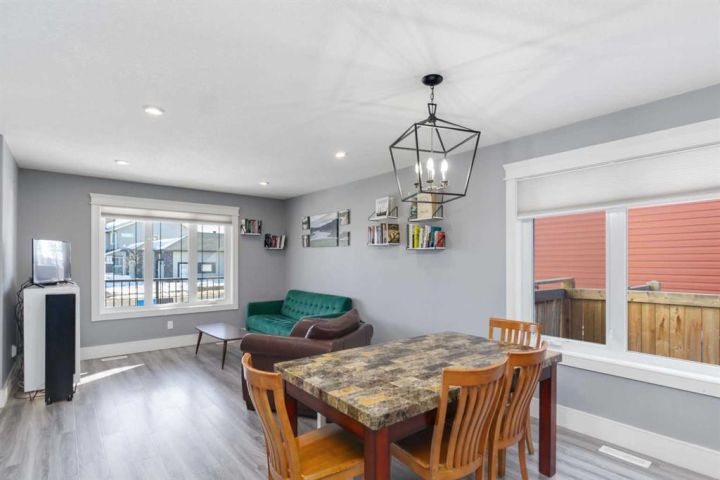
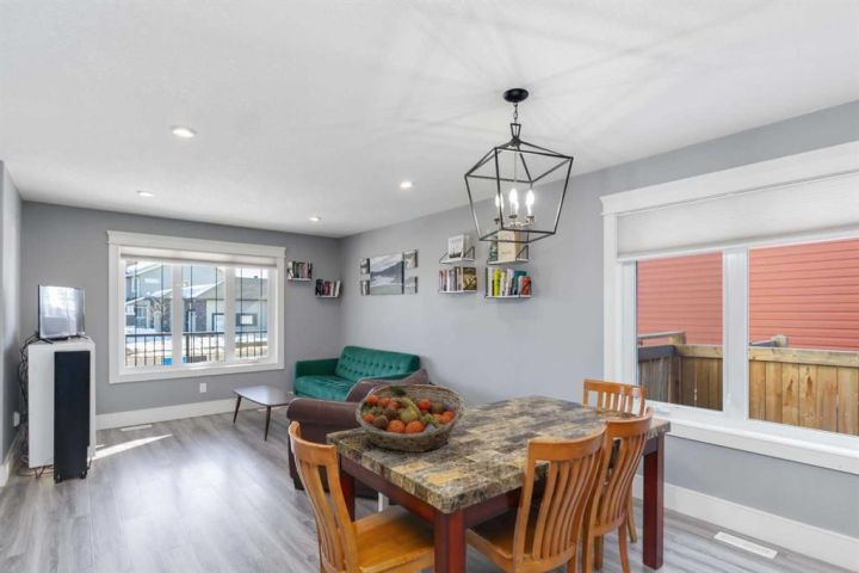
+ fruit basket [354,383,466,454]
